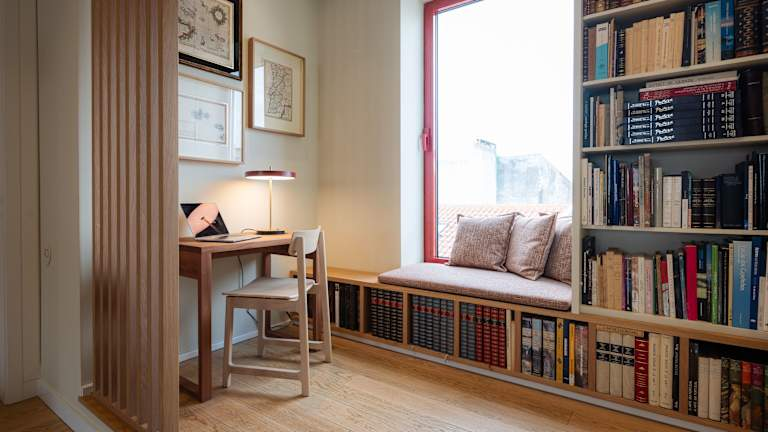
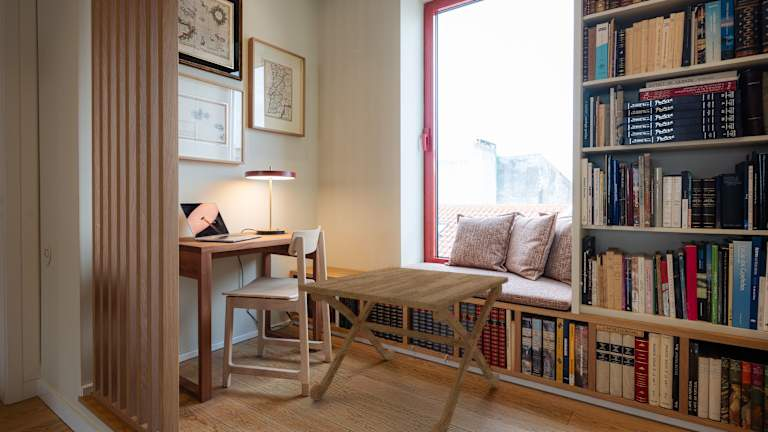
+ side table [298,266,509,432]
